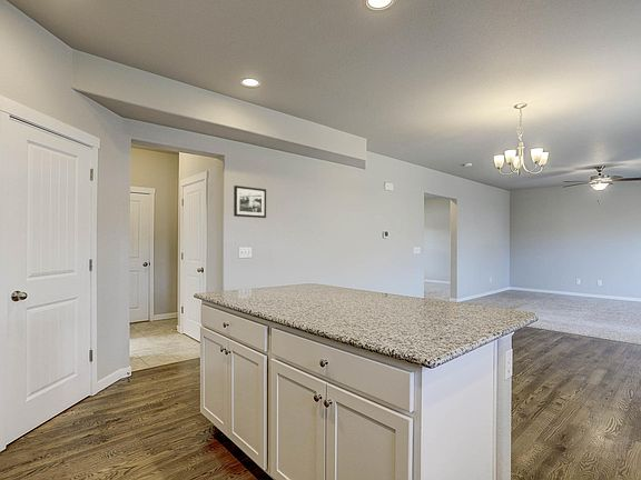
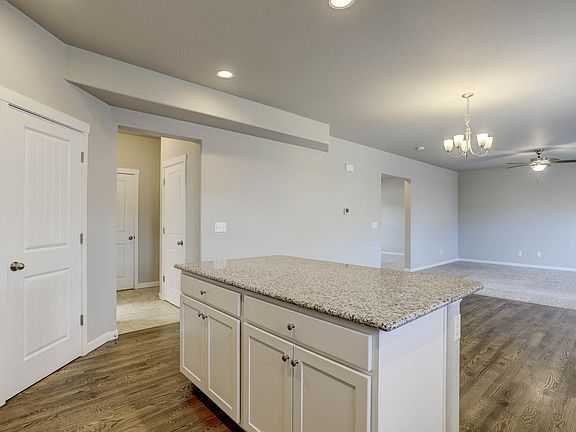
- picture frame [233,184,267,219]
